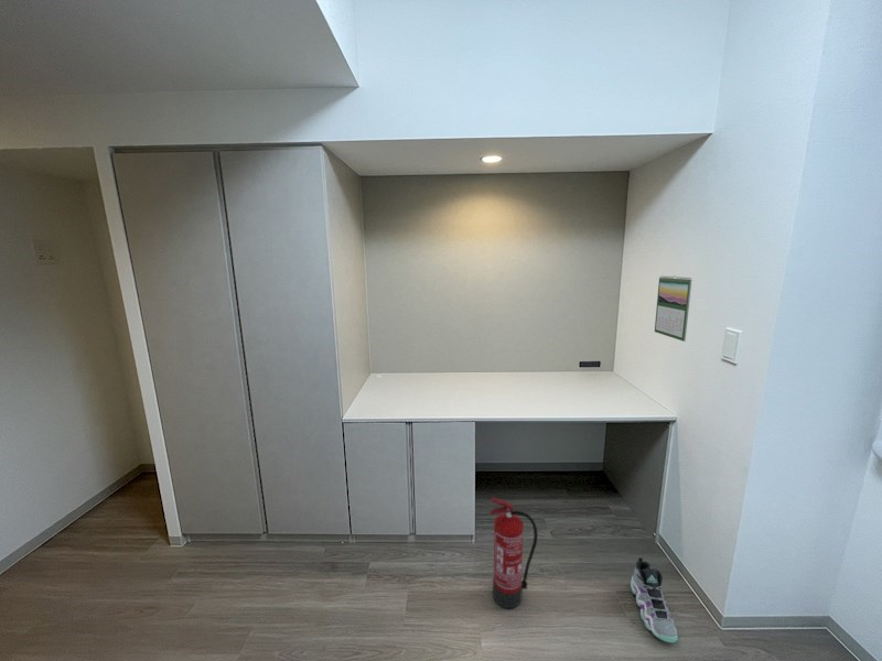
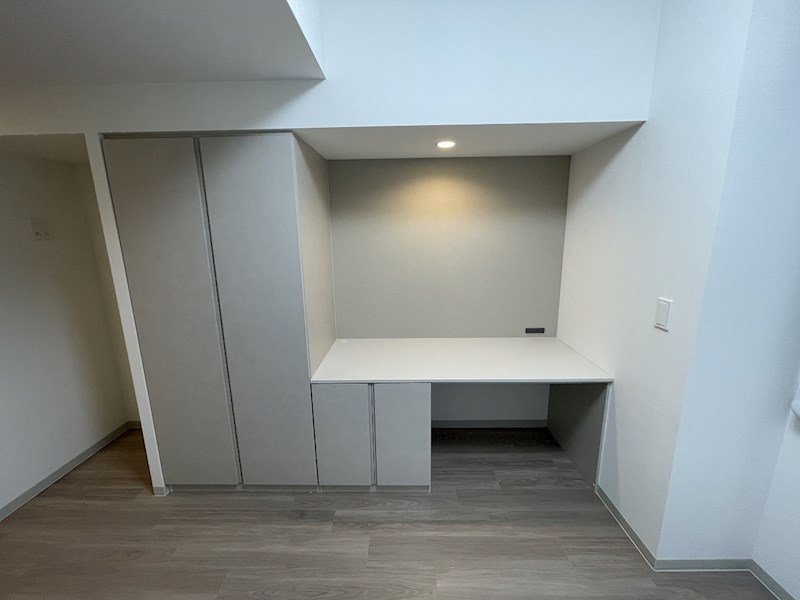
- fire extinguisher [488,497,539,609]
- sneaker [630,556,679,643]
- calendar [654,274,692,343]
